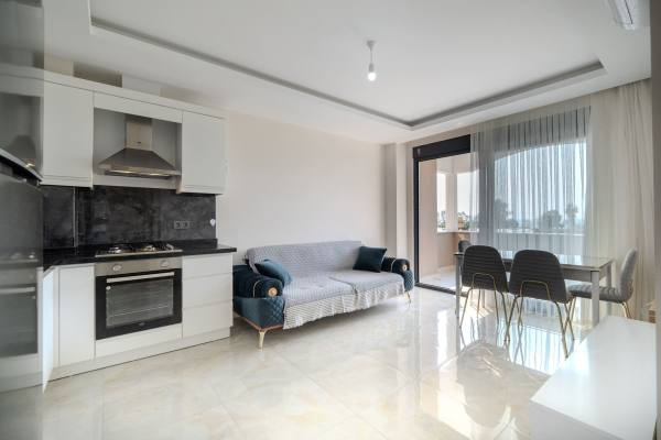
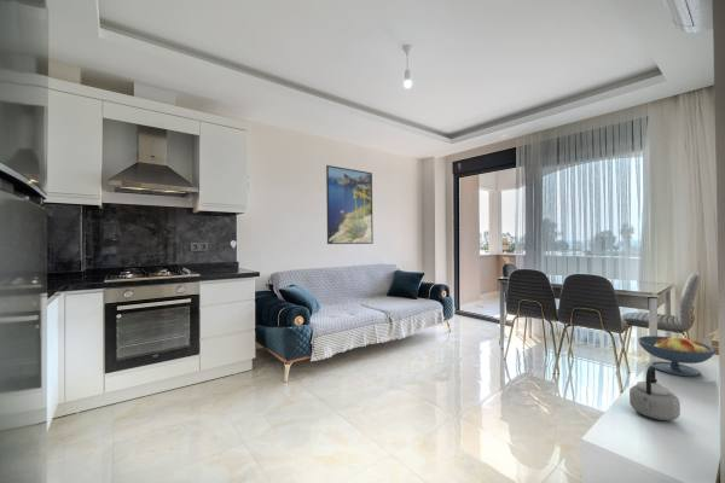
+ teapot [628,365,682,421]
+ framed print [325,164,375,245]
+ fruit bowl [637,333,717,378]
